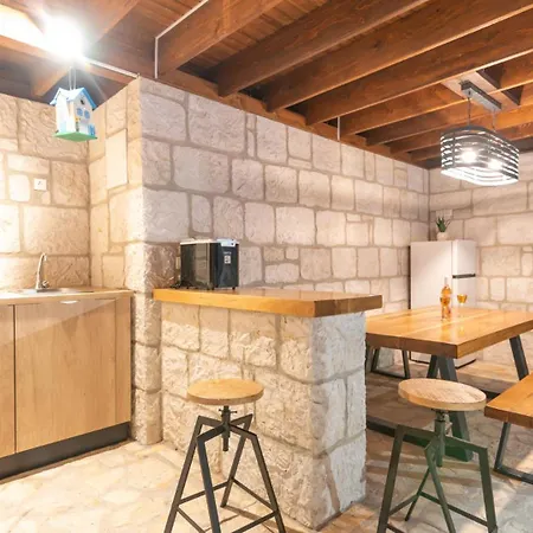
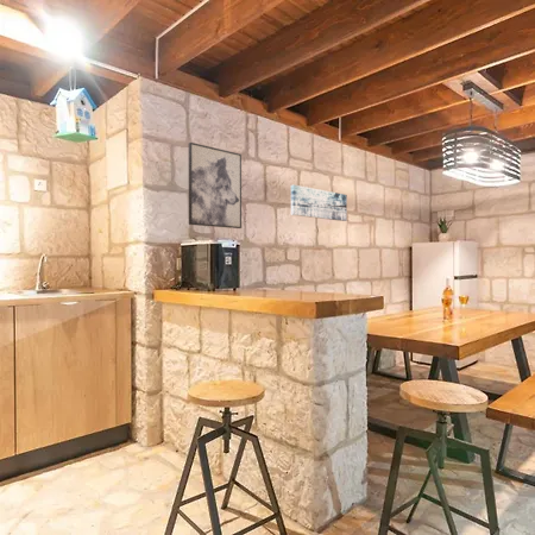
+ wall art [290,183,348,222]
+ wall art [188,141,243,229]
